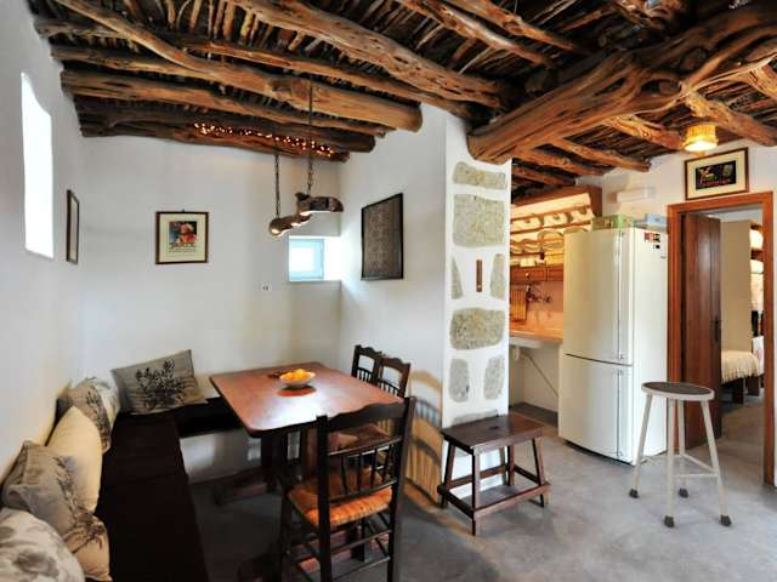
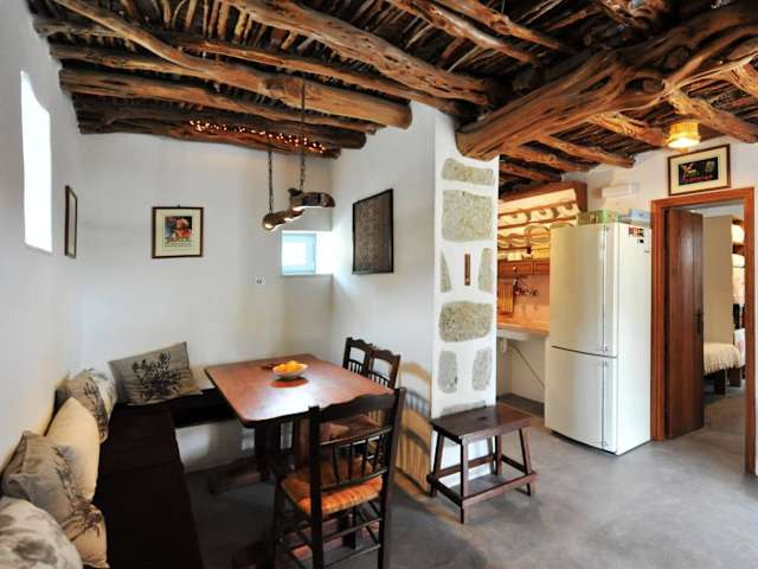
- stool [628,381,733,527]
